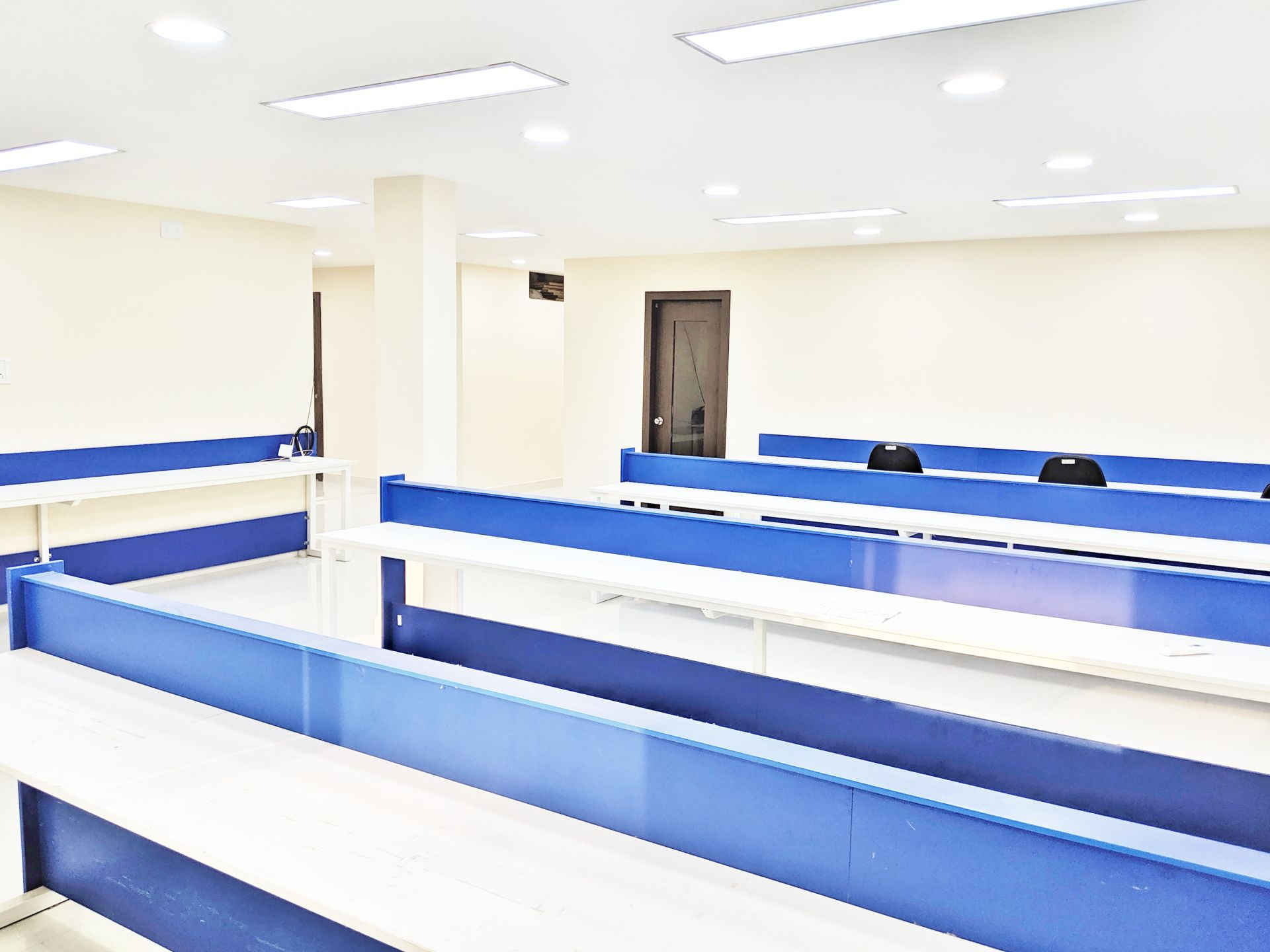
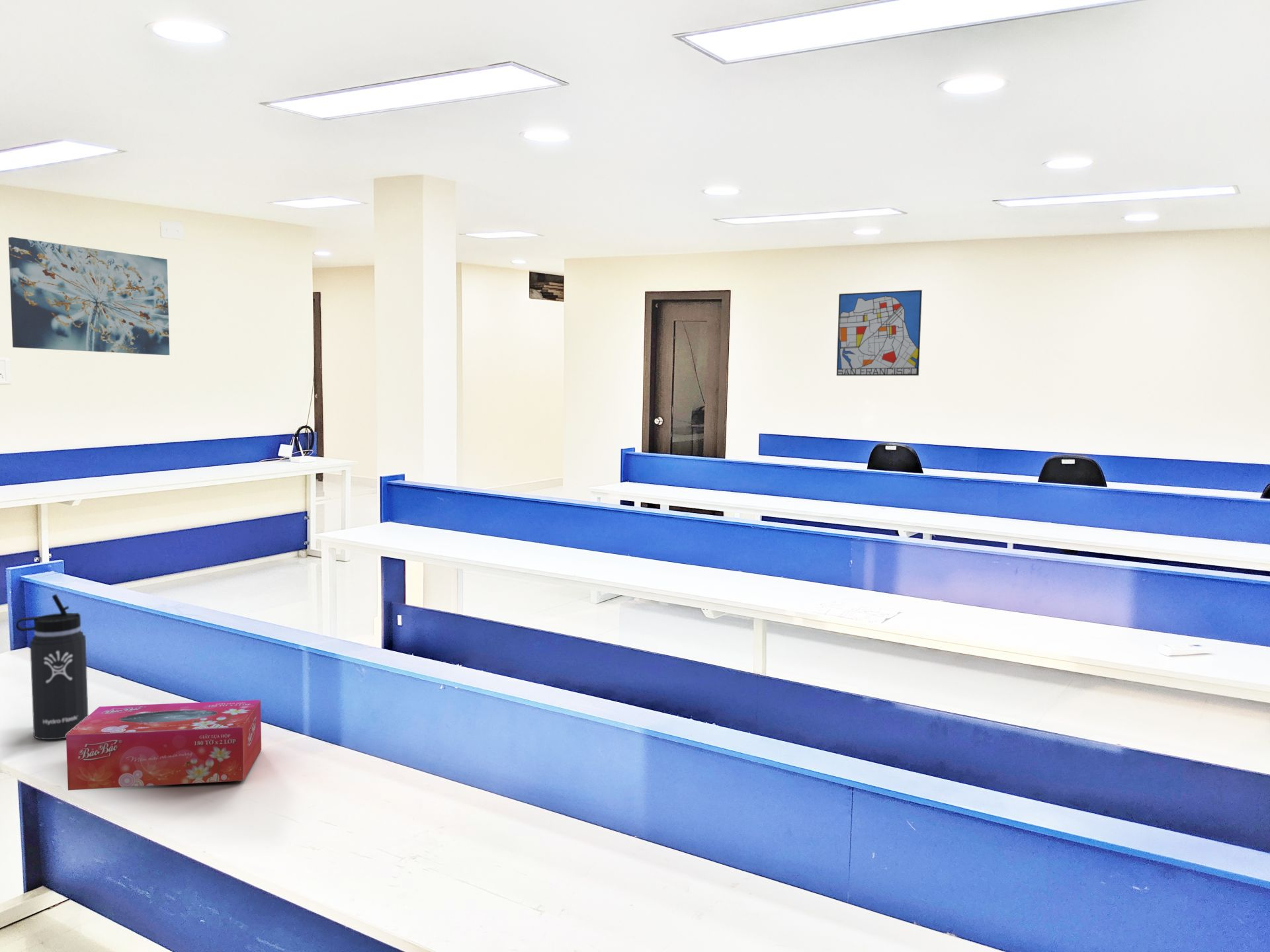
+ thermos bottle [15,594,89,740]
+ tissue box [65,699,262,791]
+ wall art [8,237,170,356]
+ wall art [836,290,923,376]
